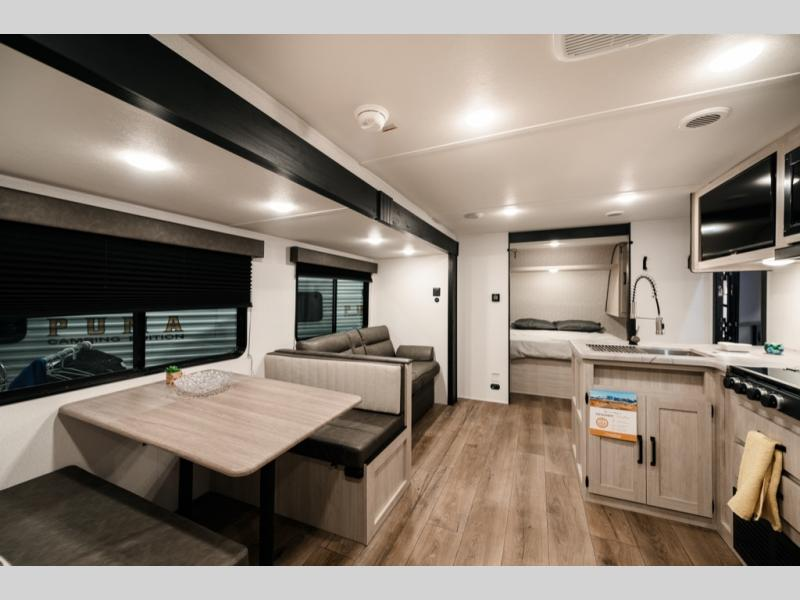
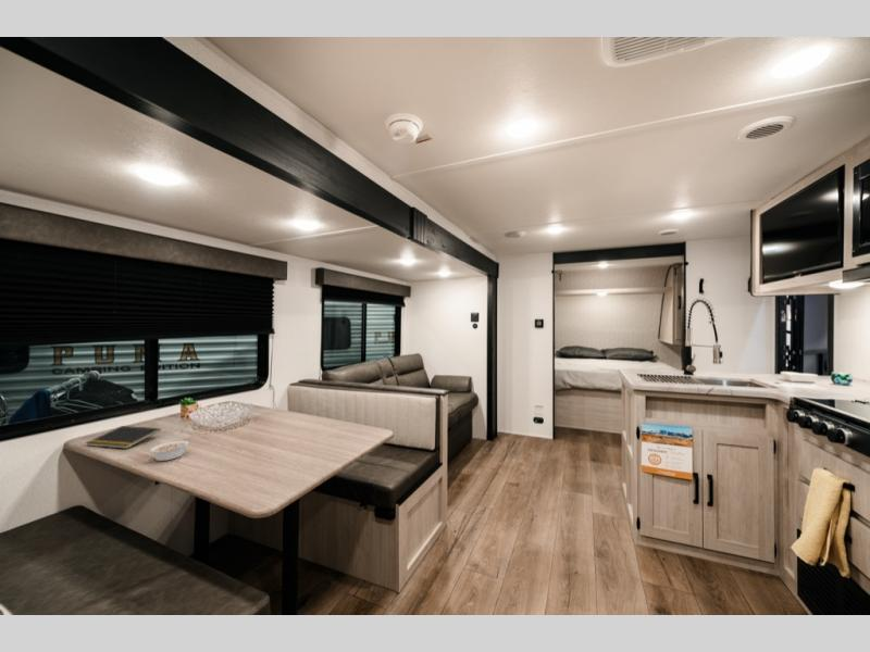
+ notepad [85,425,162,450]
+ legume [149,439,197,462]
